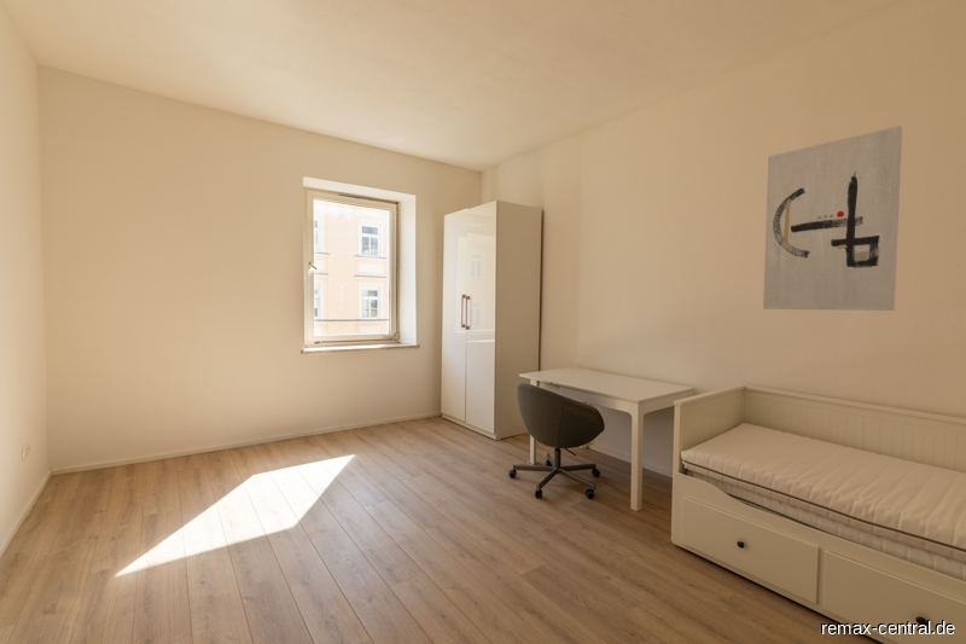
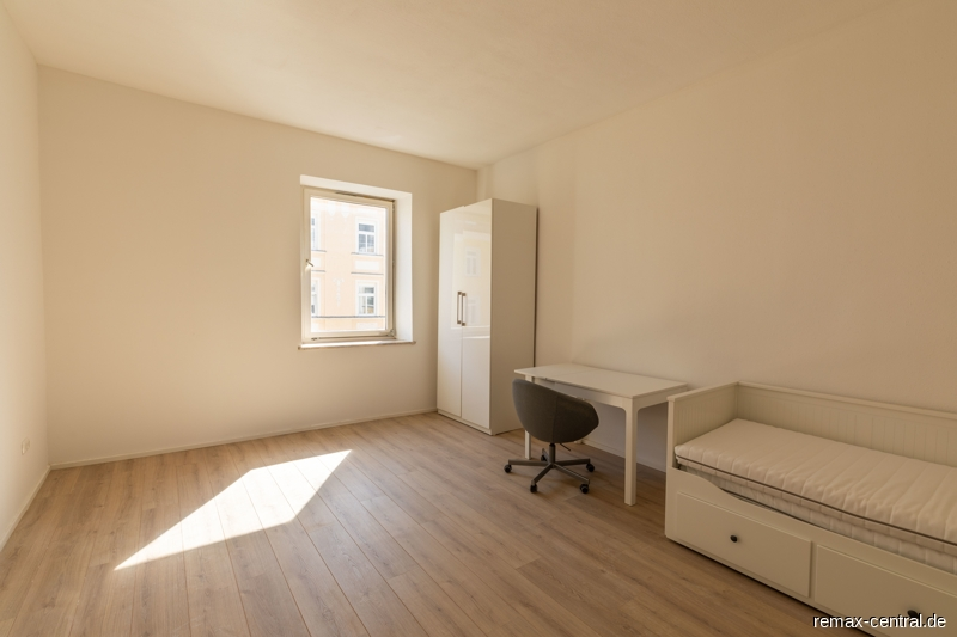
- wall art [762,124,903,312]
